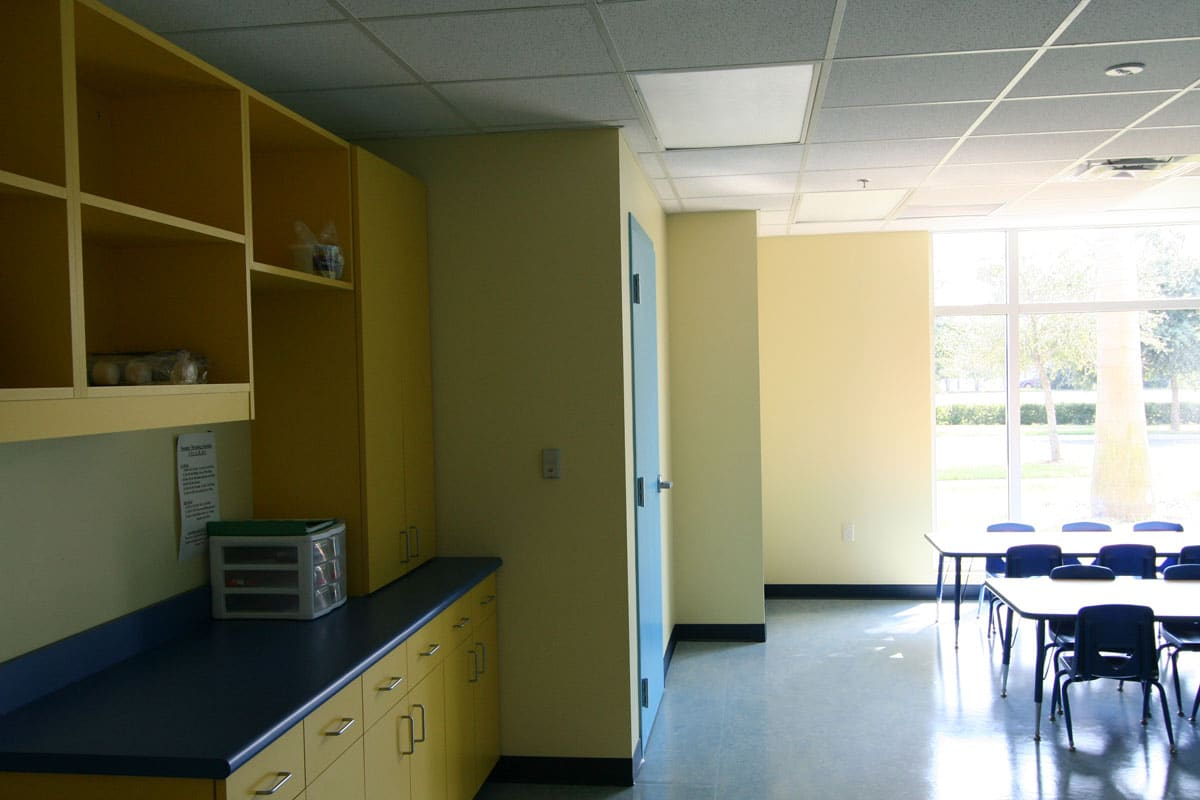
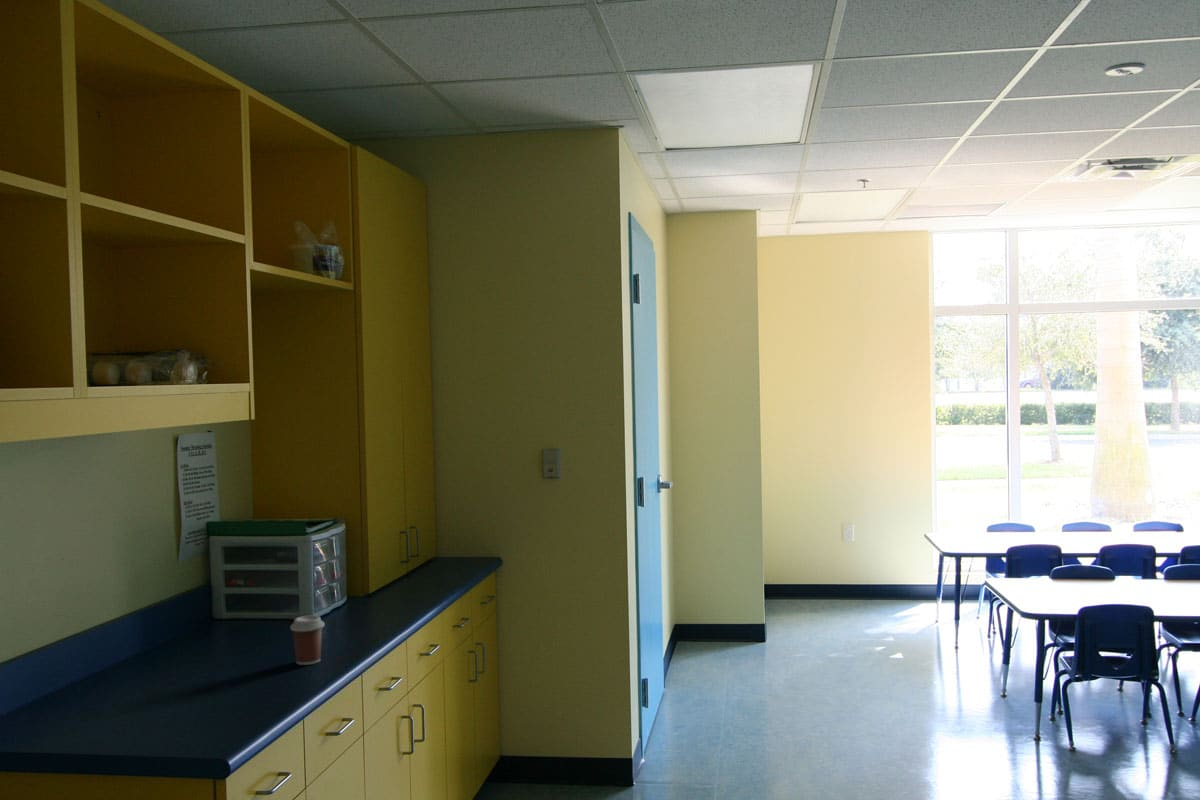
+ coffee cup [290,614,325,666]
